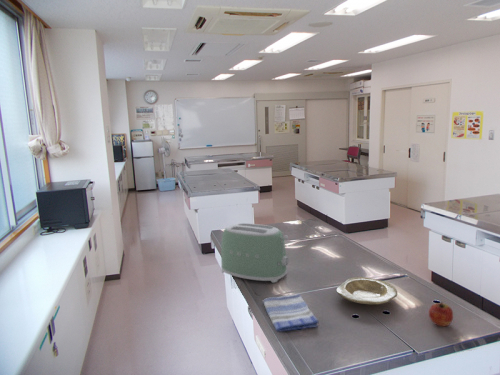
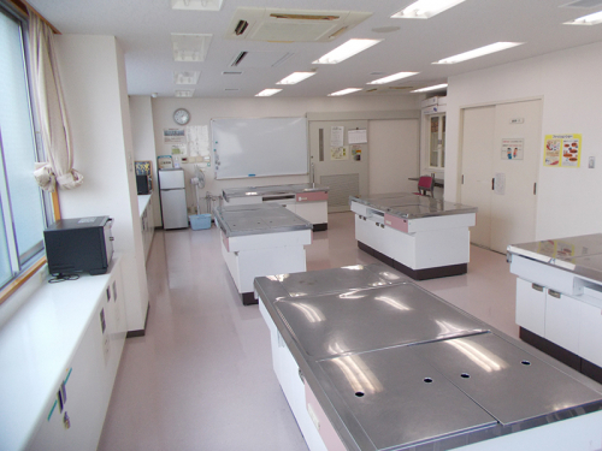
- toaster [220,223,290,284]
- apple [428,301,454,327]
- plate [336,276,398,305]
- dish towel [262,293,320,332]
